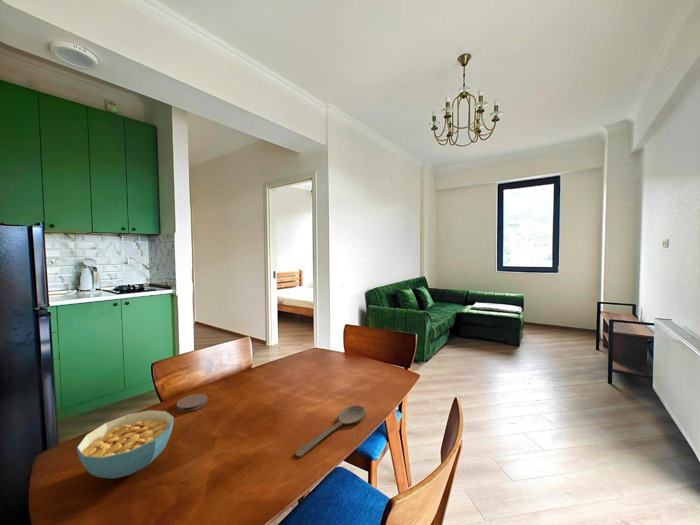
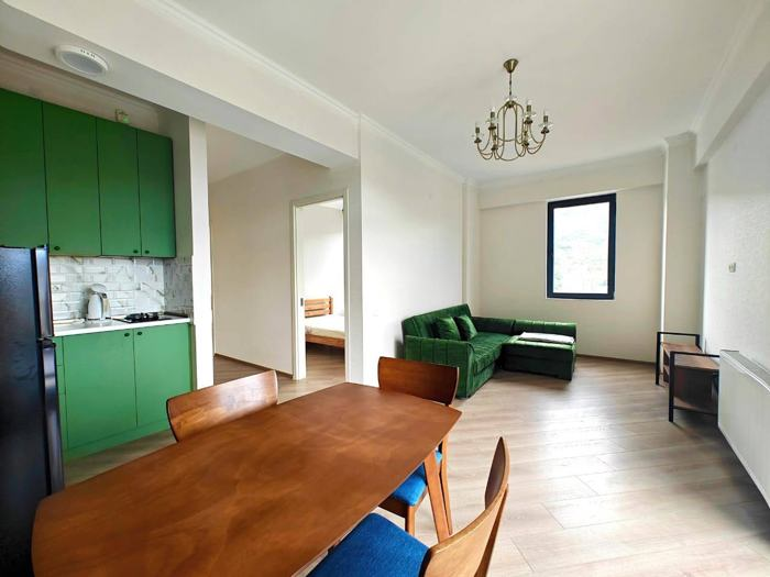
- cereal bowl [76,409,175,479]
- wooden spoon [294,404,367,458]
- coaster [176,393,208,413]
